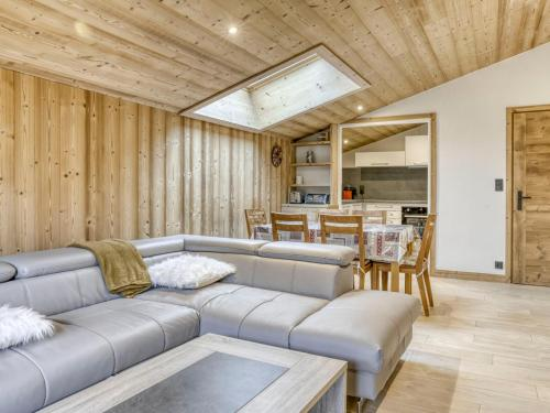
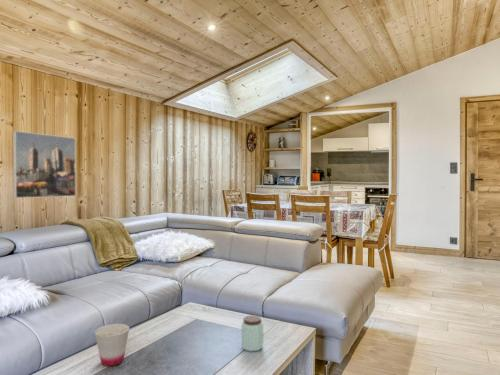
+ cup [93,323,131,367]
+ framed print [12,130,77,199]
+ peanut butter [241,314,264,353]
